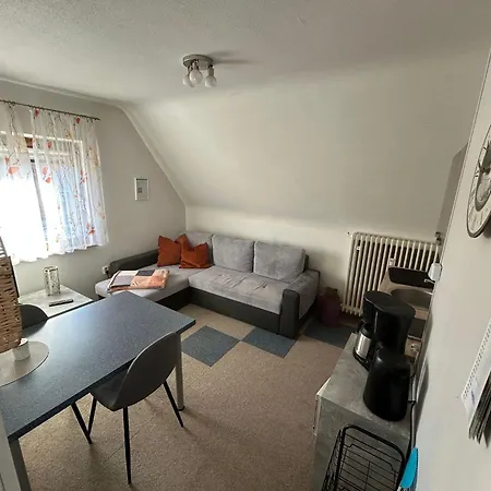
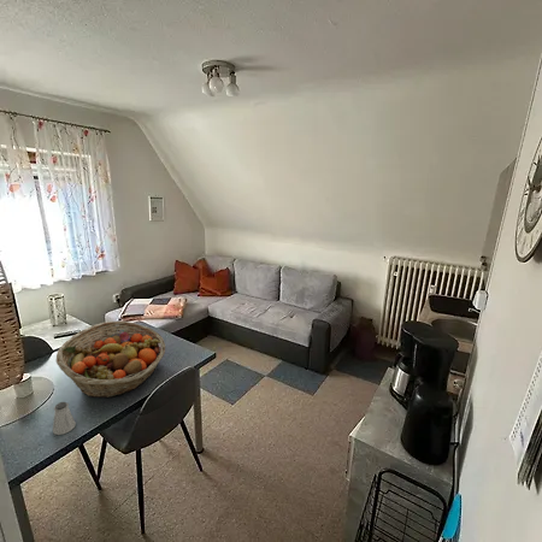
+ saltshaker [52,401,77,436]
+ fruit basket [55,320,166,399]
